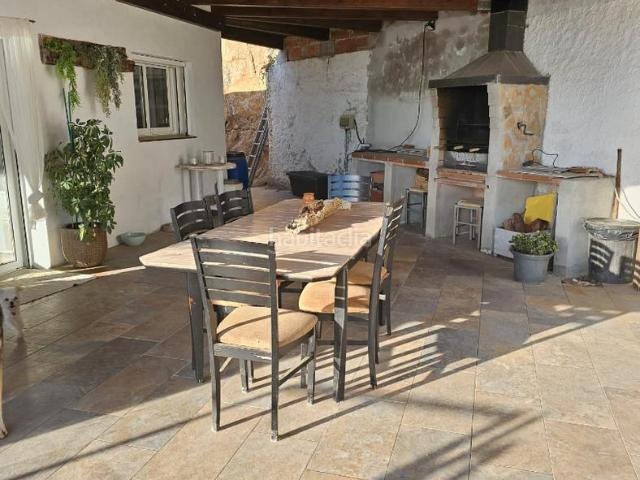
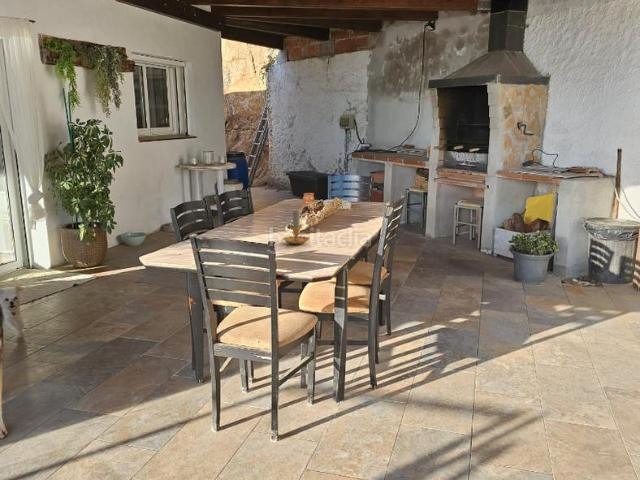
+ candle [282,209,311,245]
